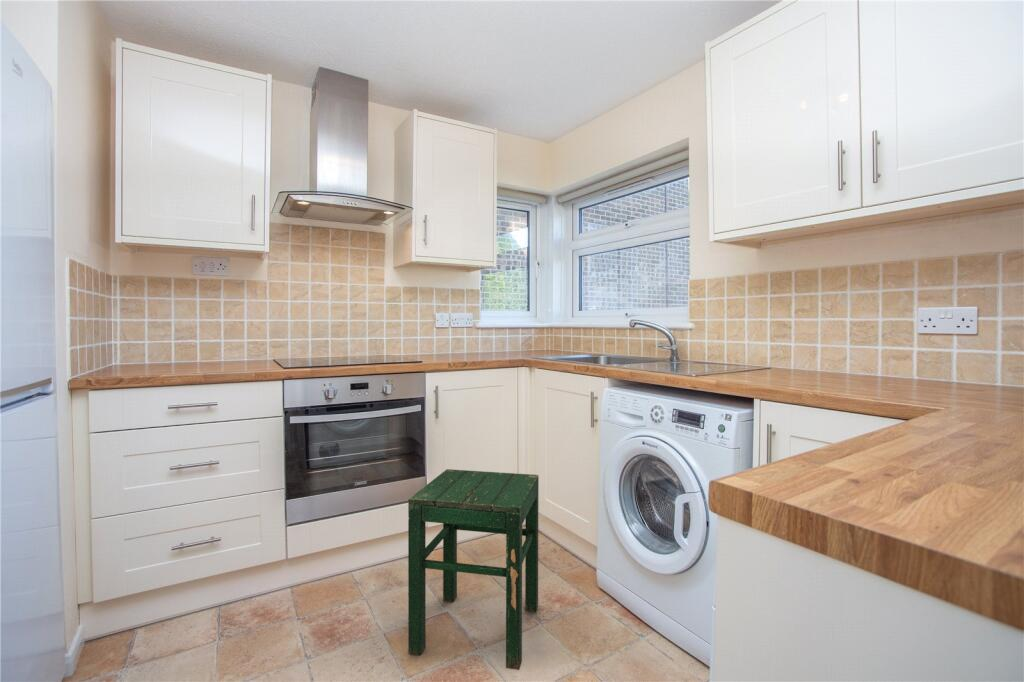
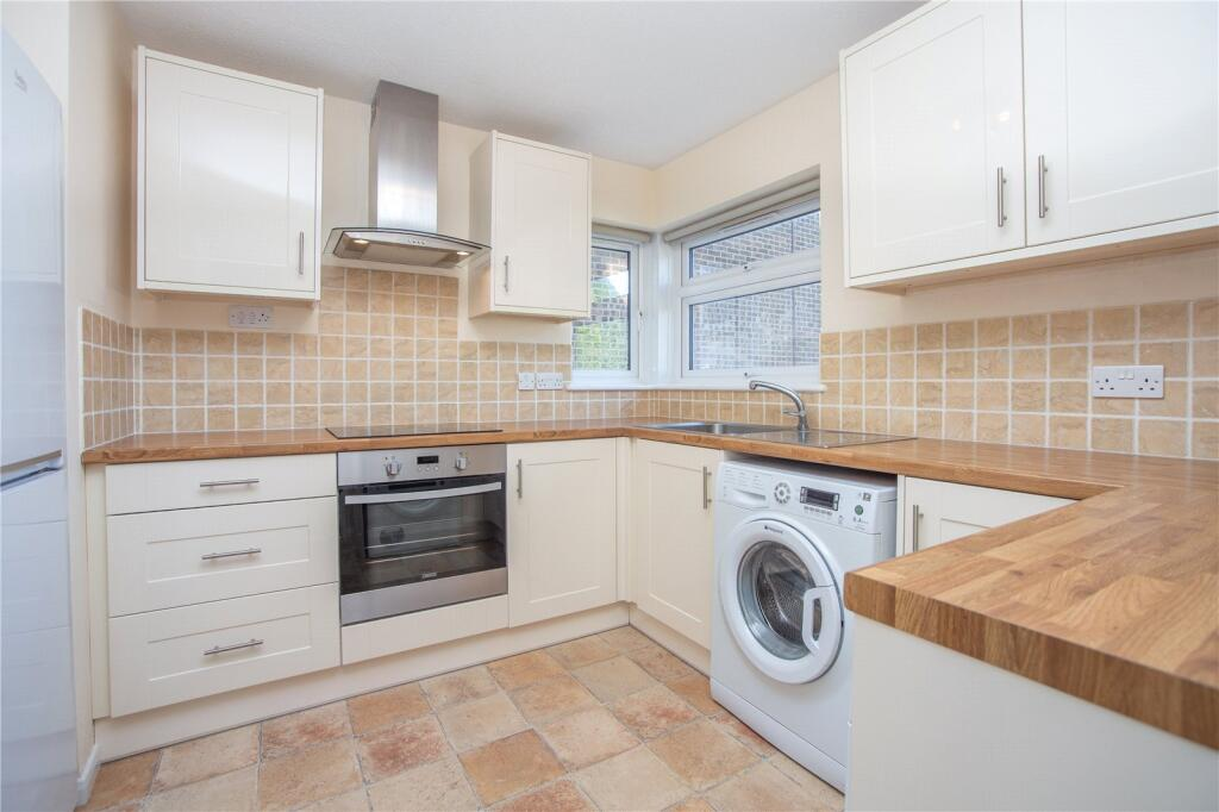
- stool [407,468,540,671]
